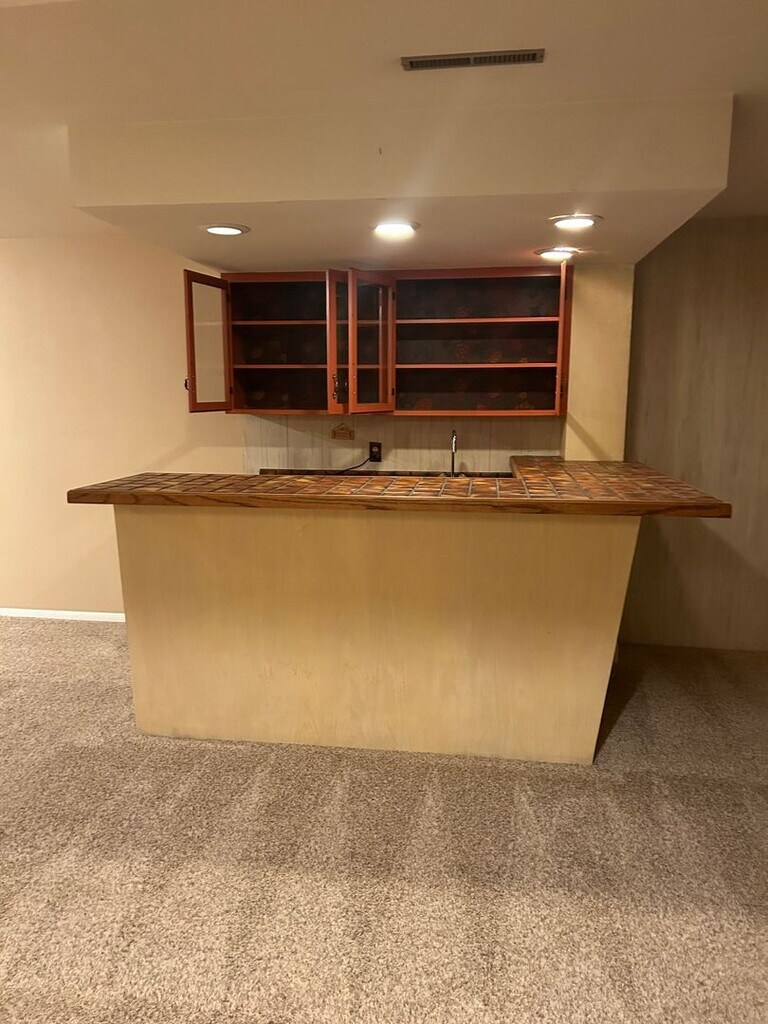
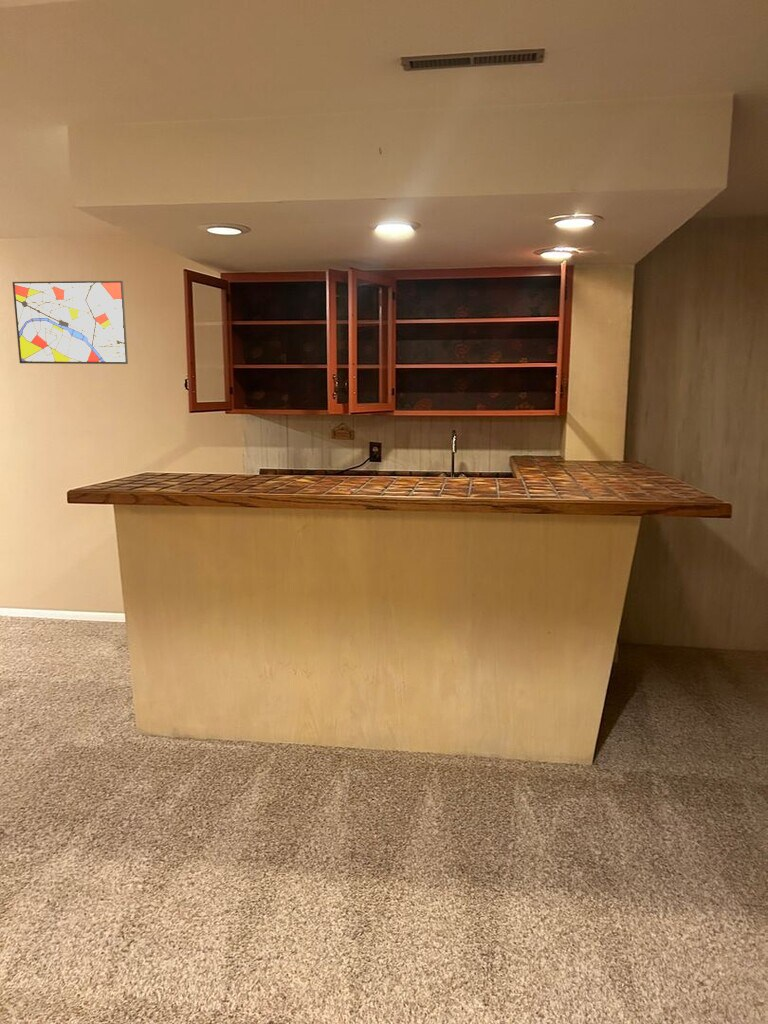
+ wall art [11,280,129,365]
